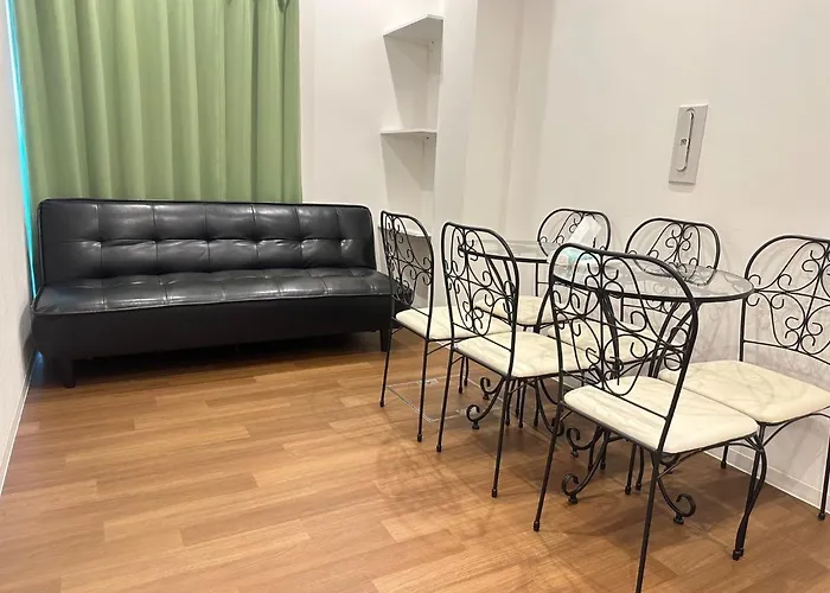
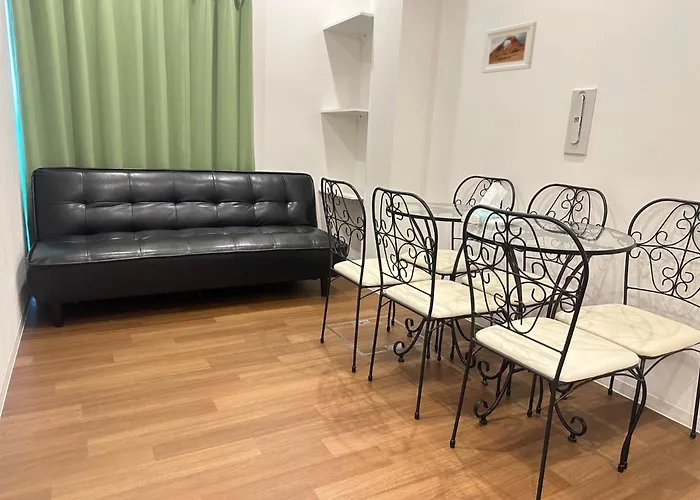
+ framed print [481,20,538,74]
